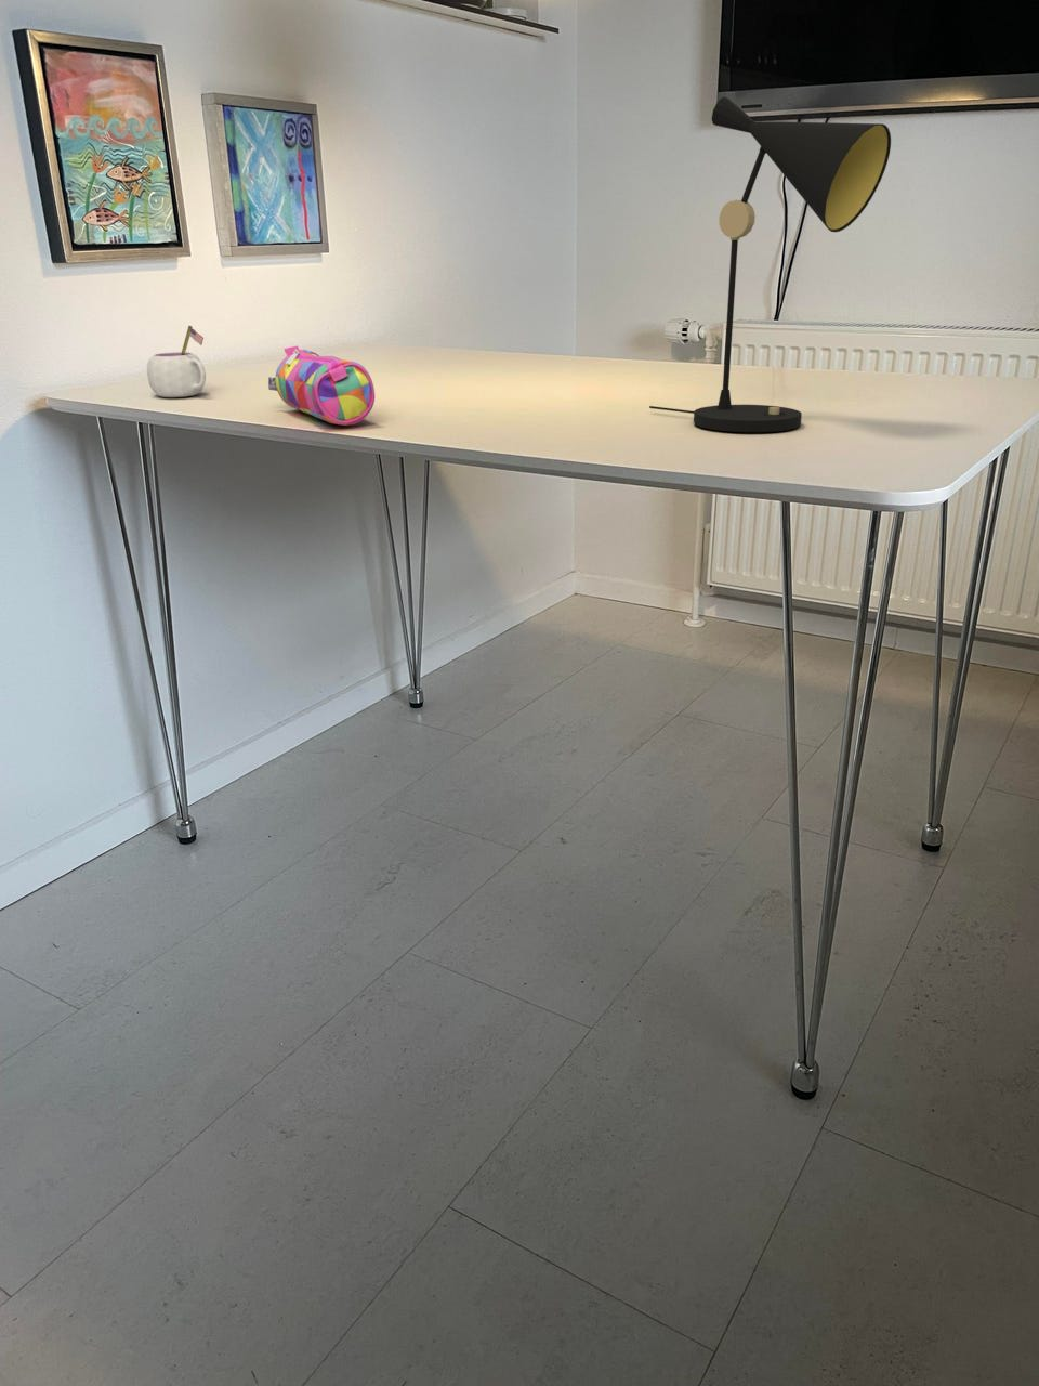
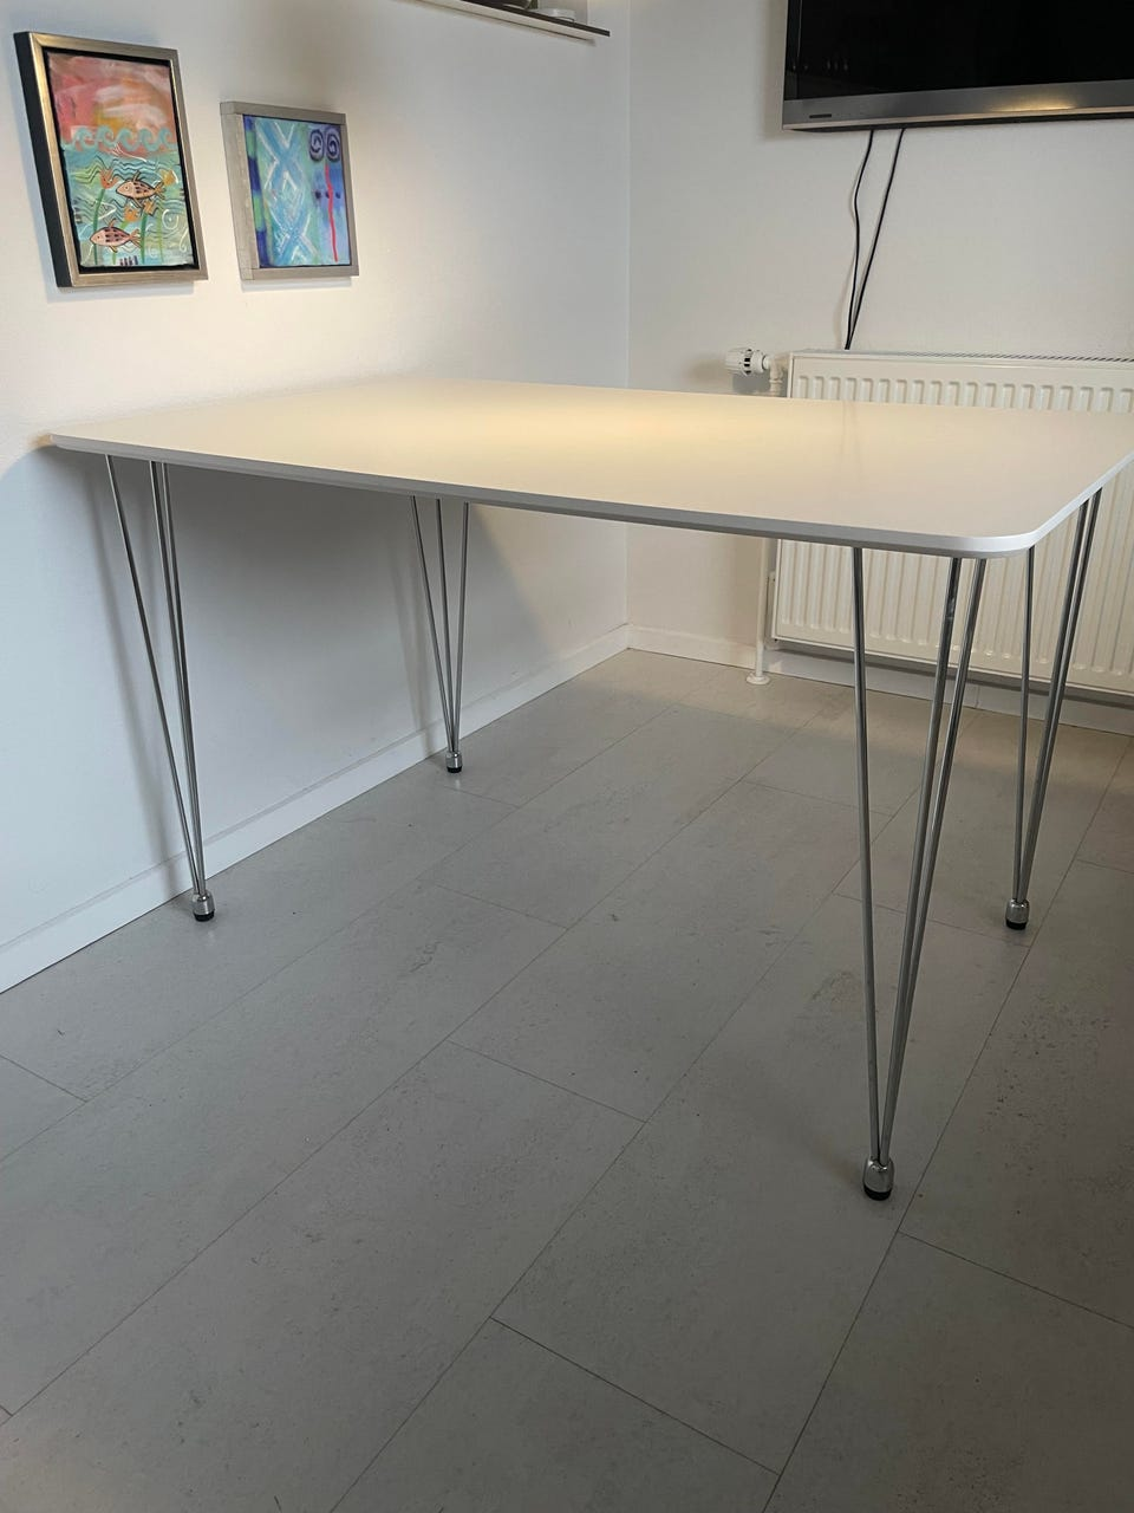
- mug [146,325,206,398]
- pencil case [267,345,375,426]
- table lamp [648,96,892,433]
